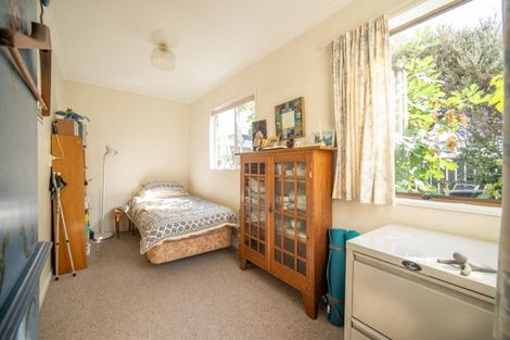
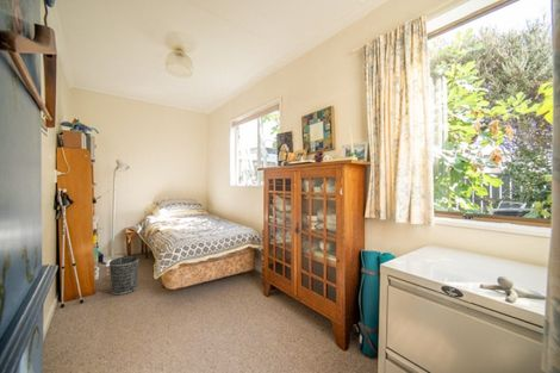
+ wastebasket [108,255,139,297]
